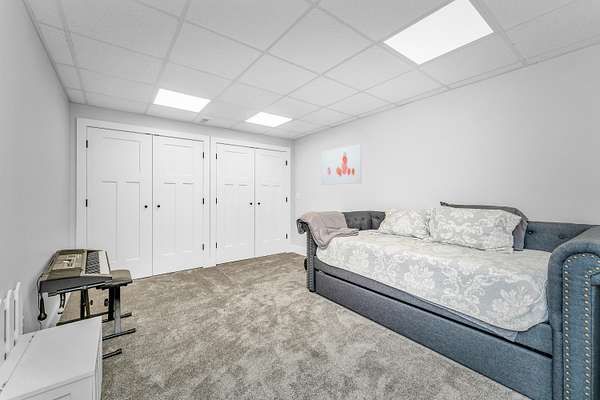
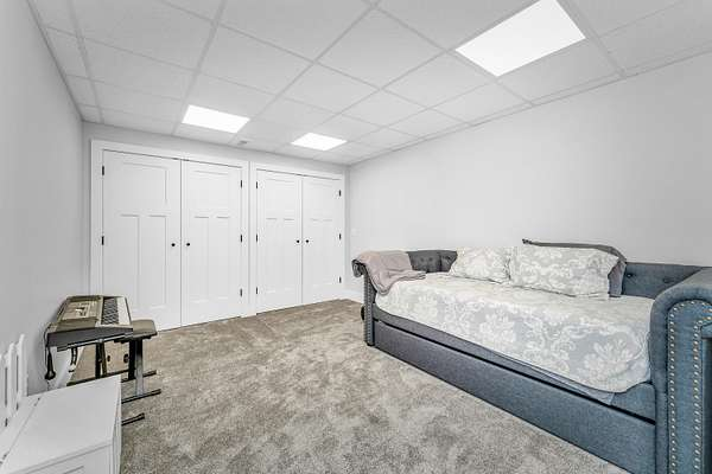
- wall art [320,143,363,186]
